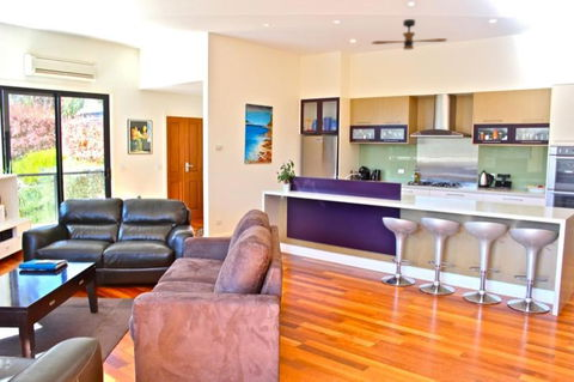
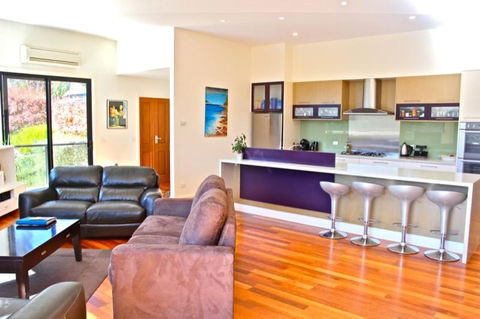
- ceiling fan [371,18,448,51]
